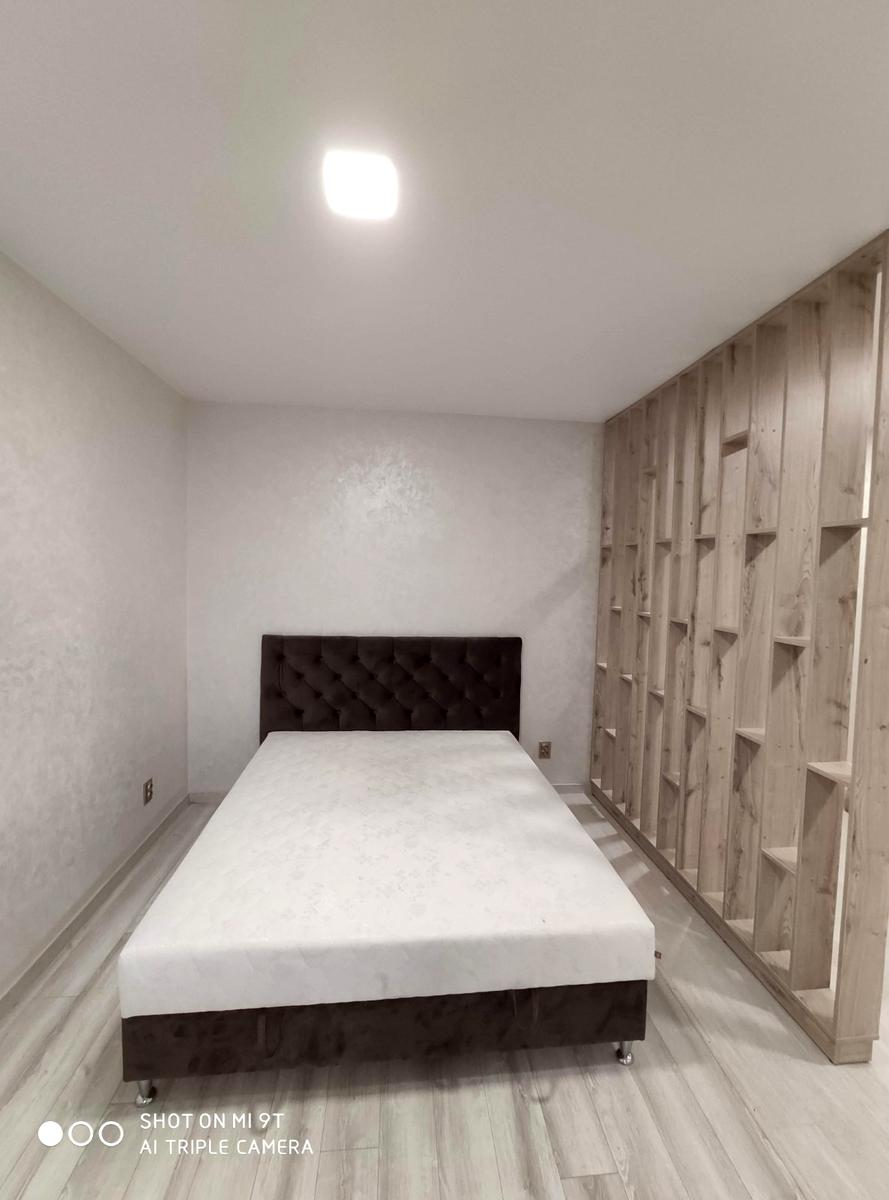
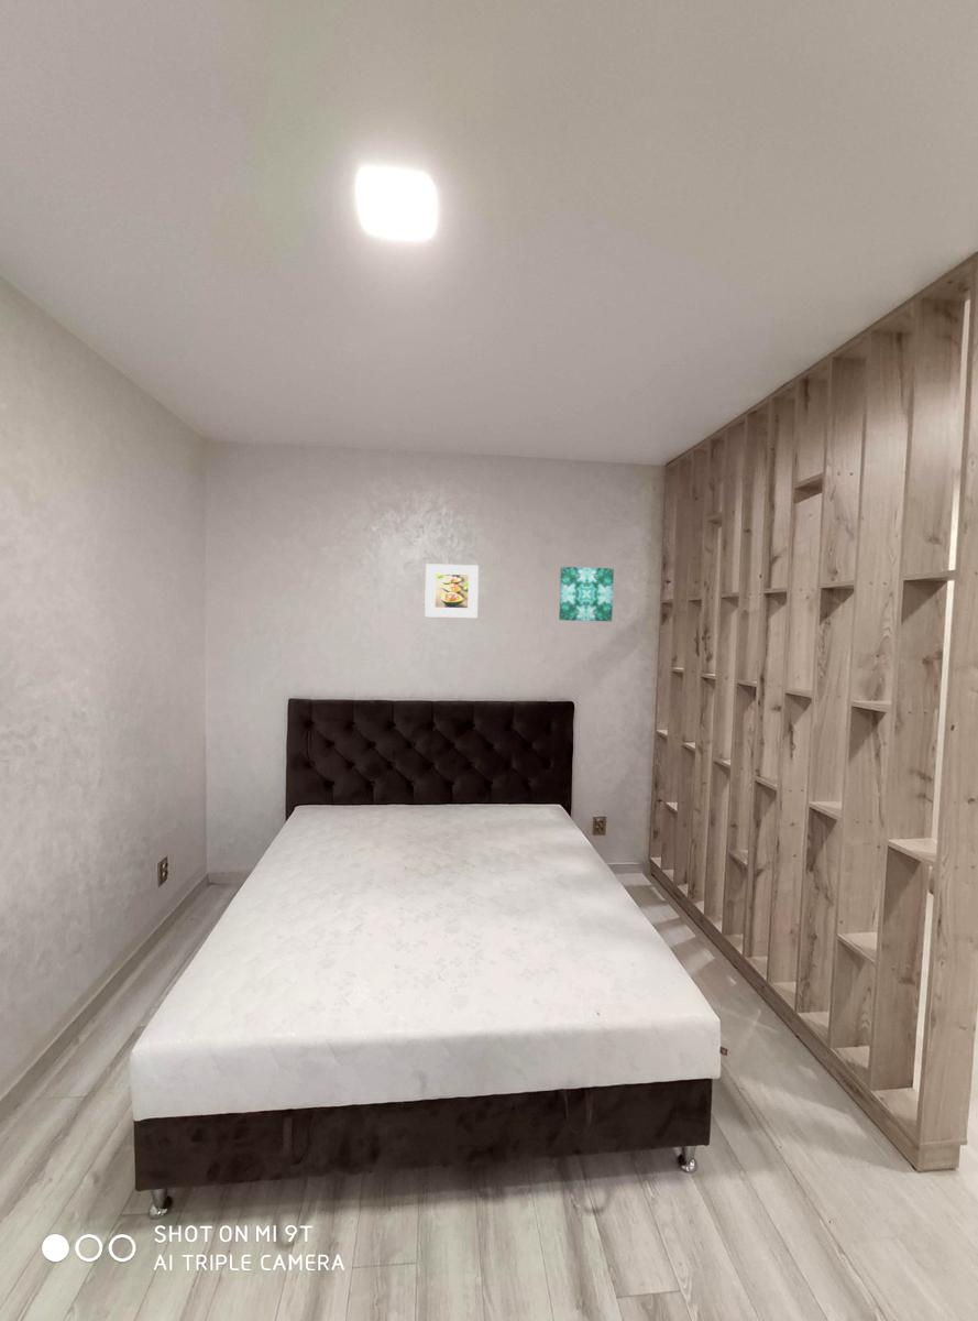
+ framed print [424,563,480,619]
+ wall art [558,566,615,622]
